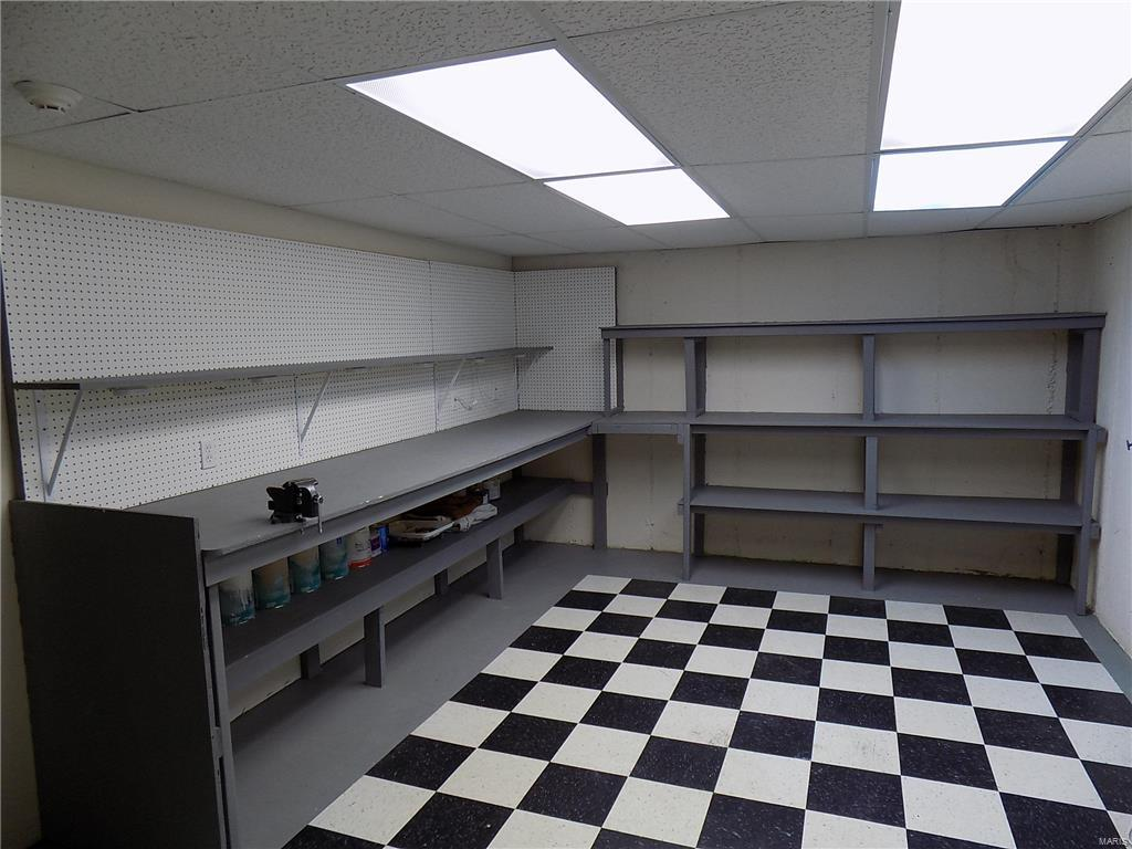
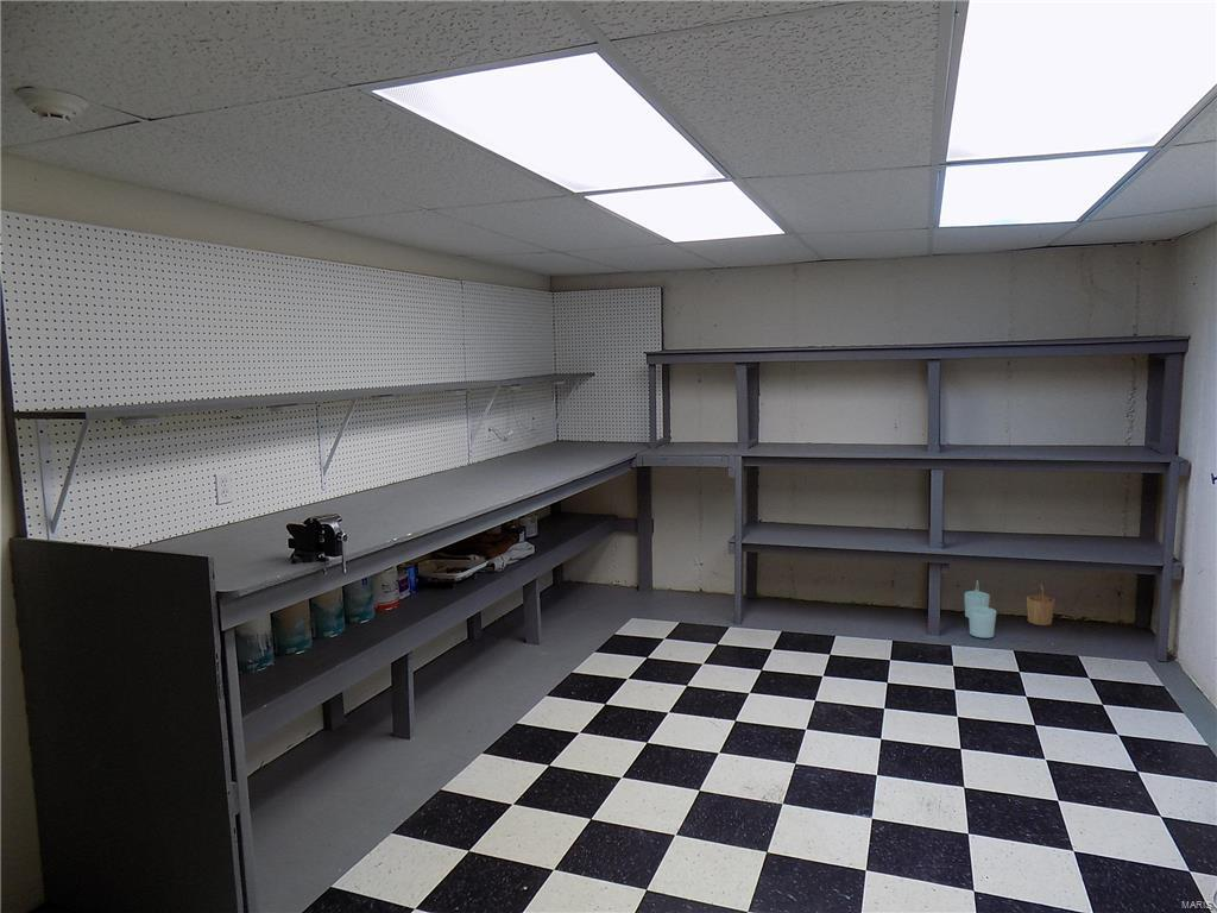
+ bucket [964,579,1055,640]
